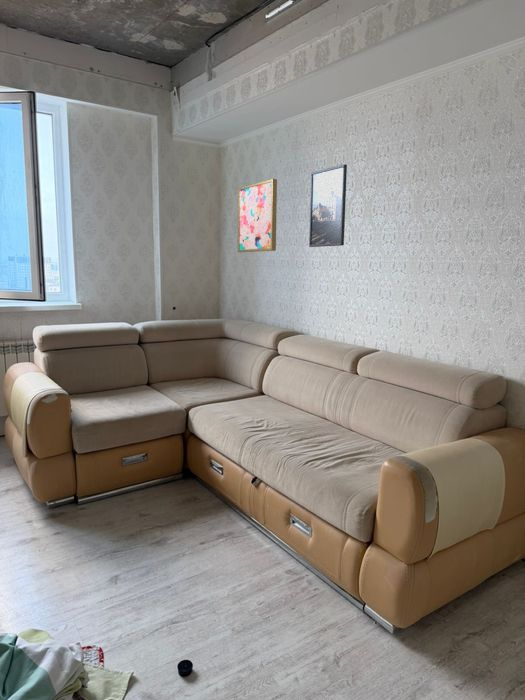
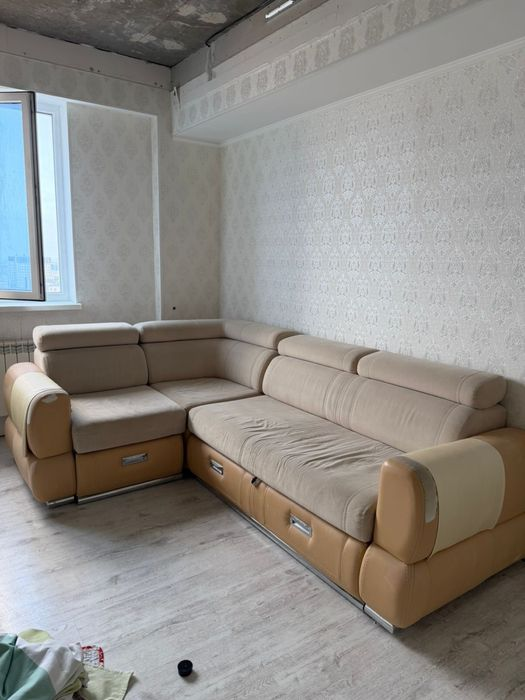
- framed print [308,163,348,248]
- wall art [237,178,278,253]
